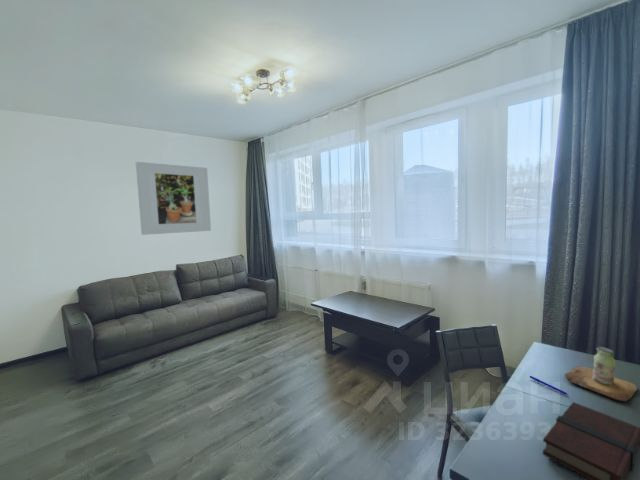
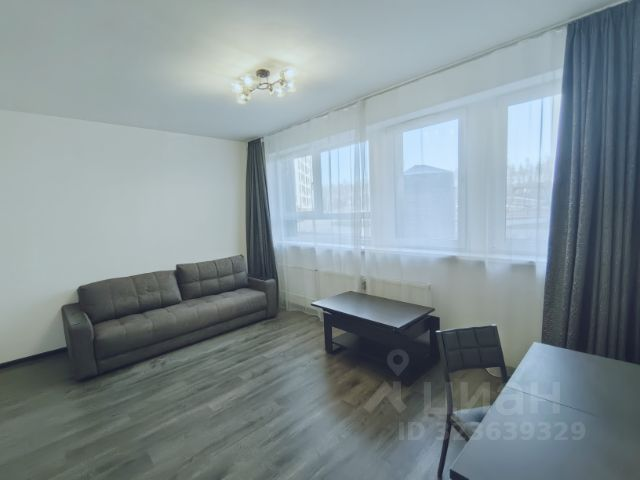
- bottle [564,346,638,402]
- book [542,401,640,480]
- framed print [135,161,212,236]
- pen [529,375,569,396]
